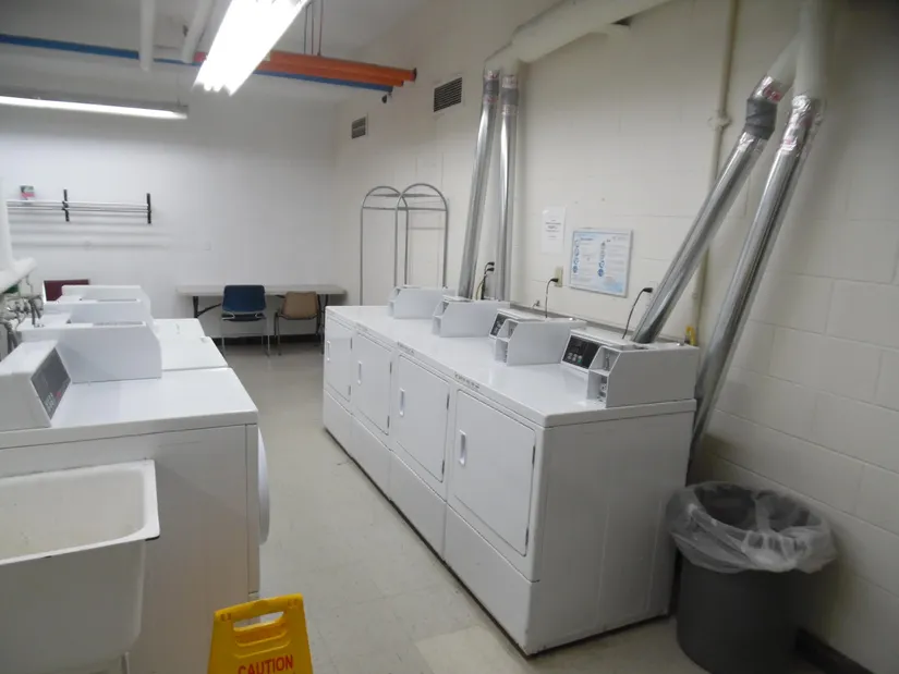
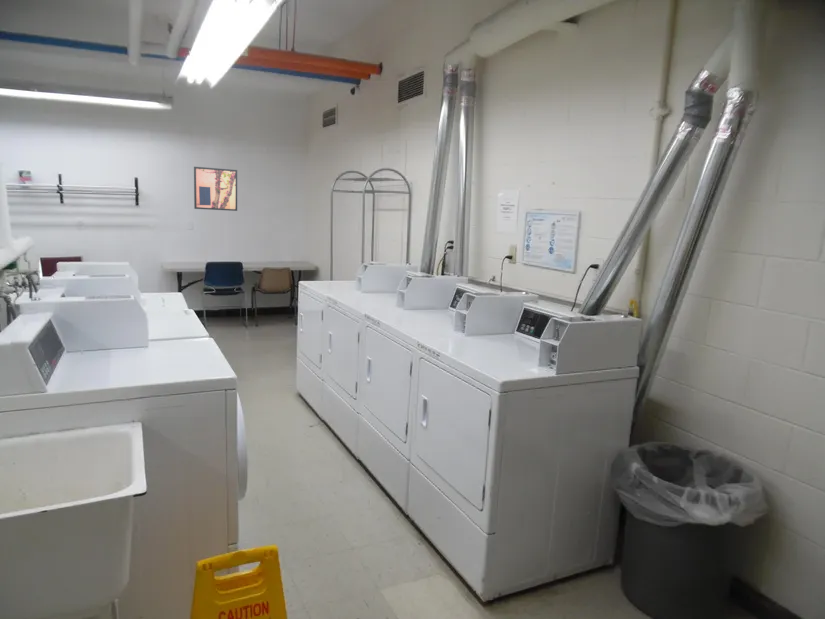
+ wall art [193,166,238,212]
